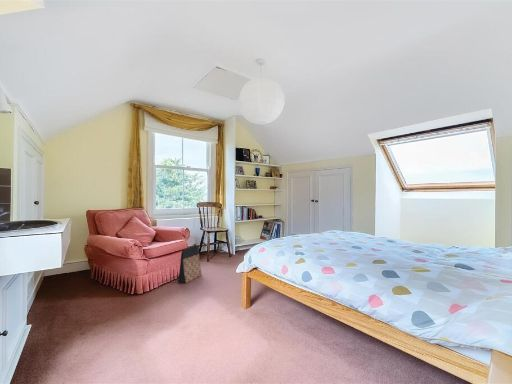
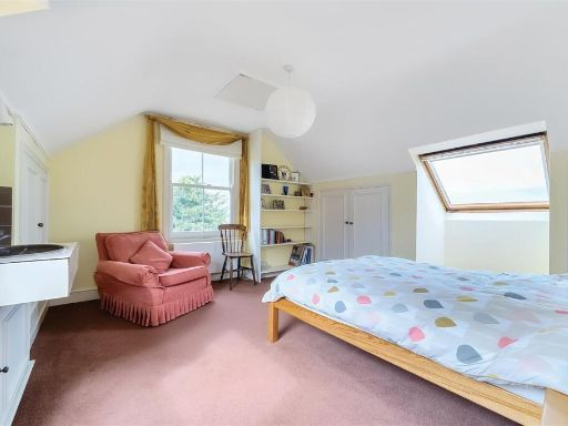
- bag [177,243,203,284]
